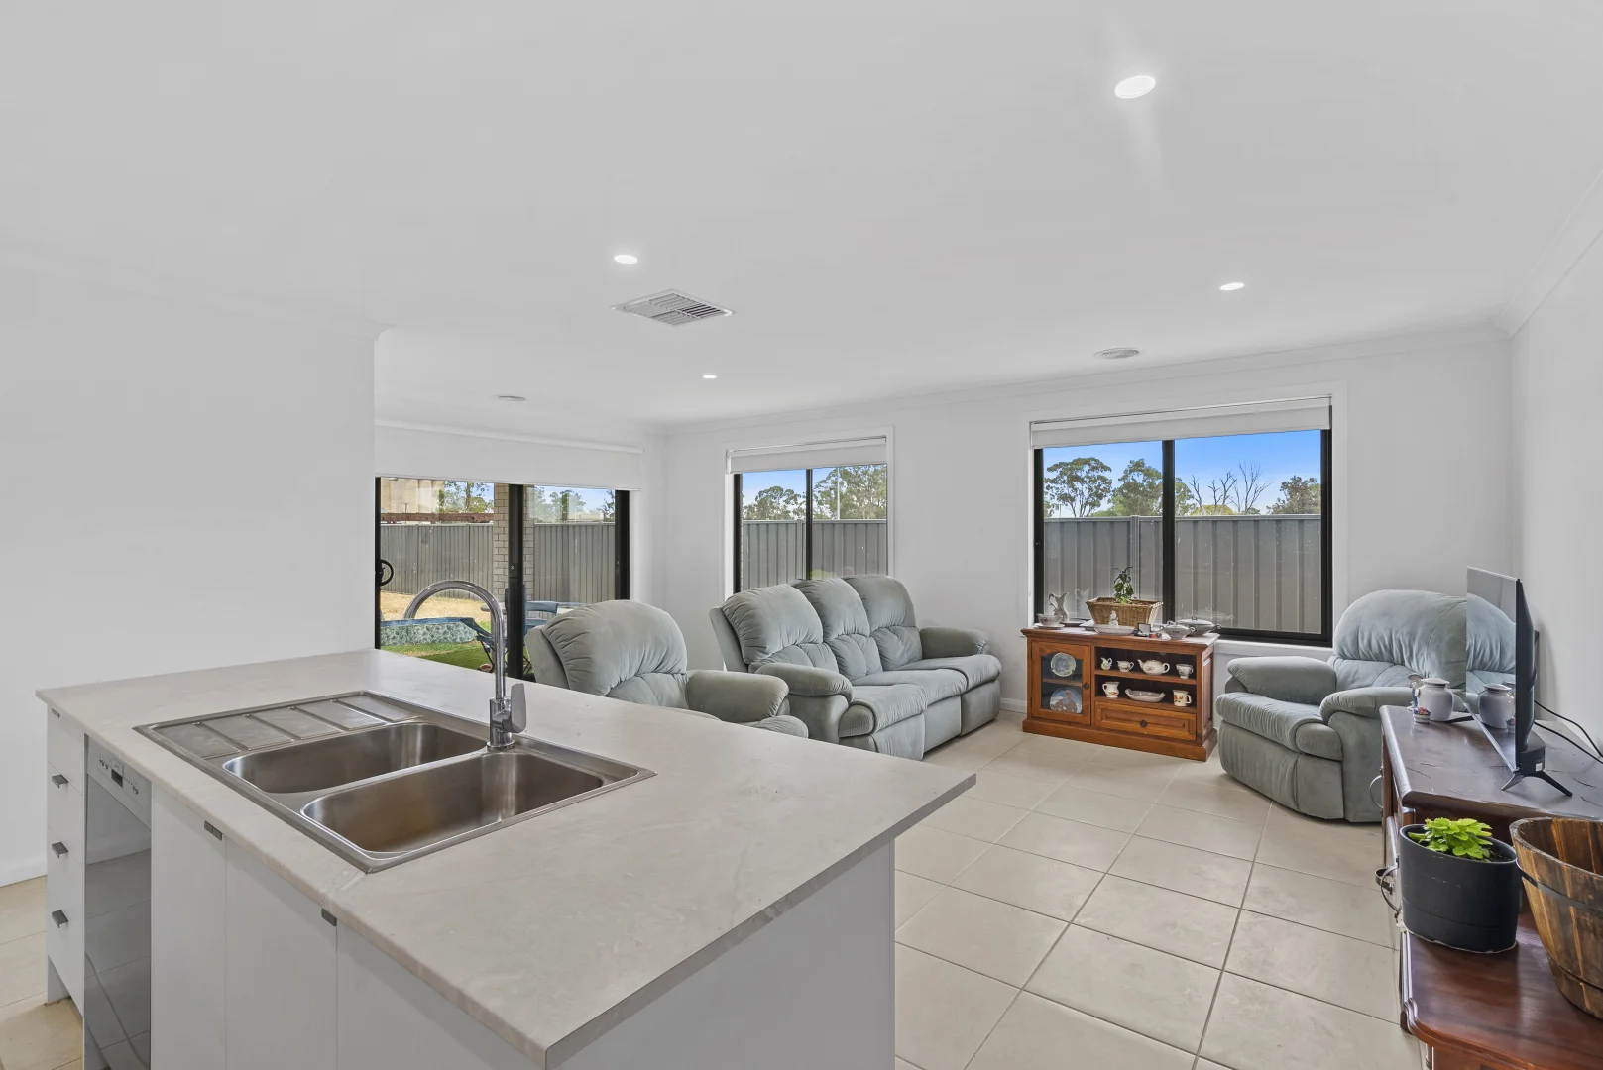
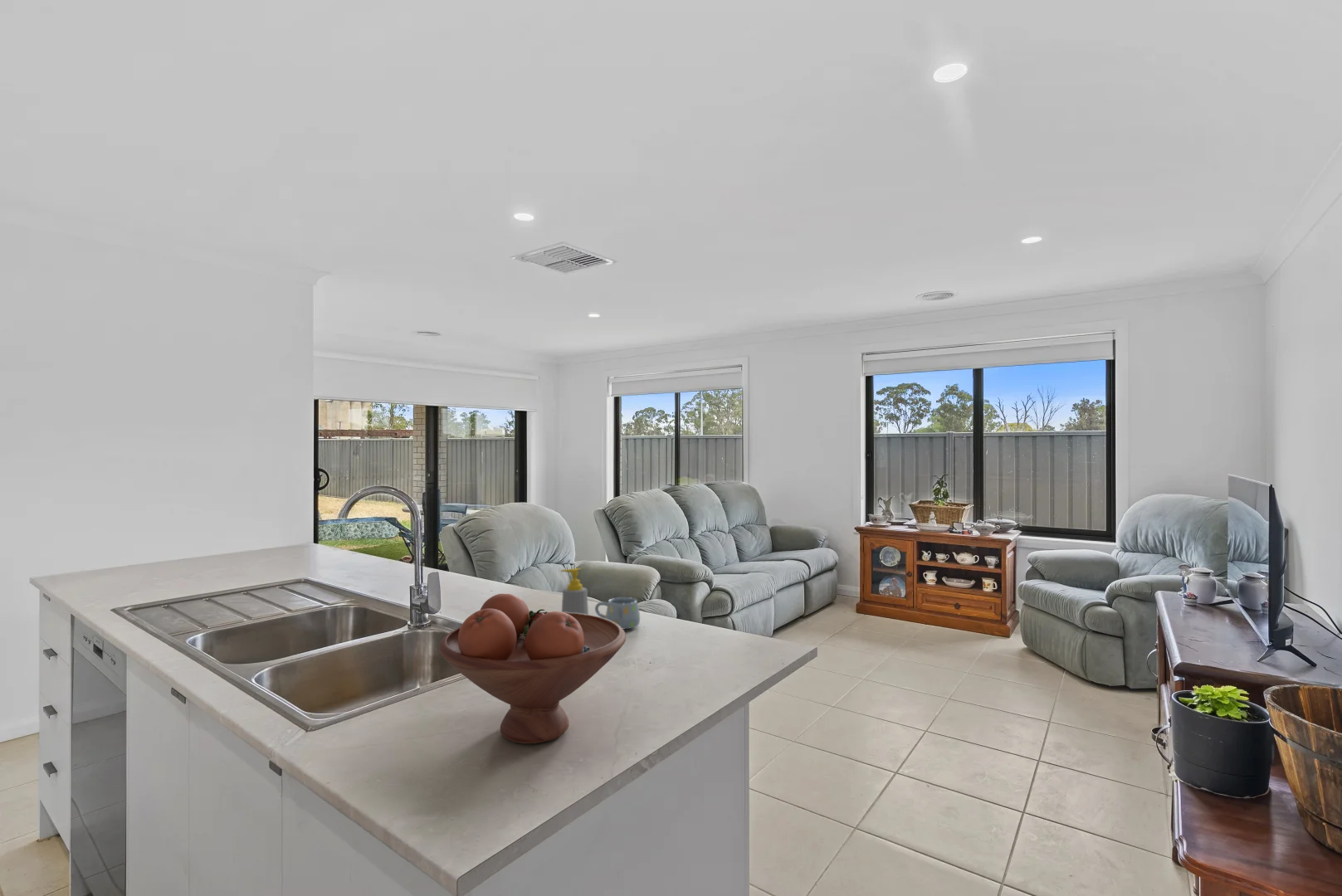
+ mug [594,597,641,630]
+ soap bottle [559,567,589,615]
+ fruit bowl [438,593,627,745]
